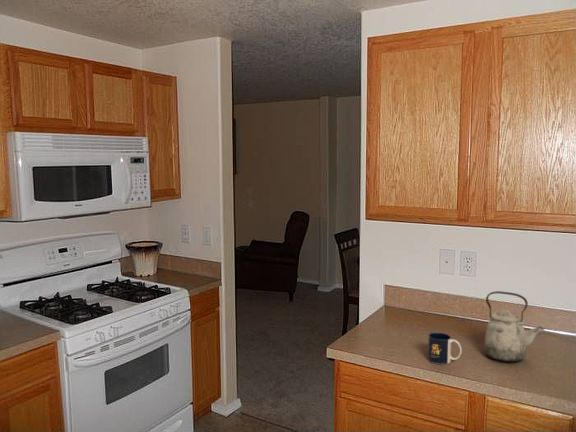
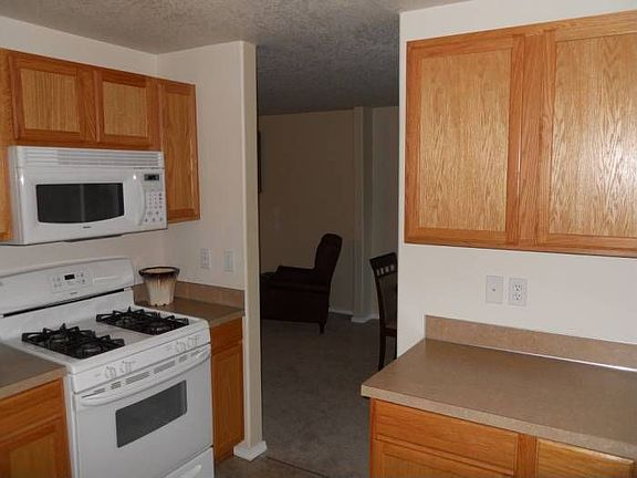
- mug [427,332,463,365]
- kettle [483,290,545,363]
